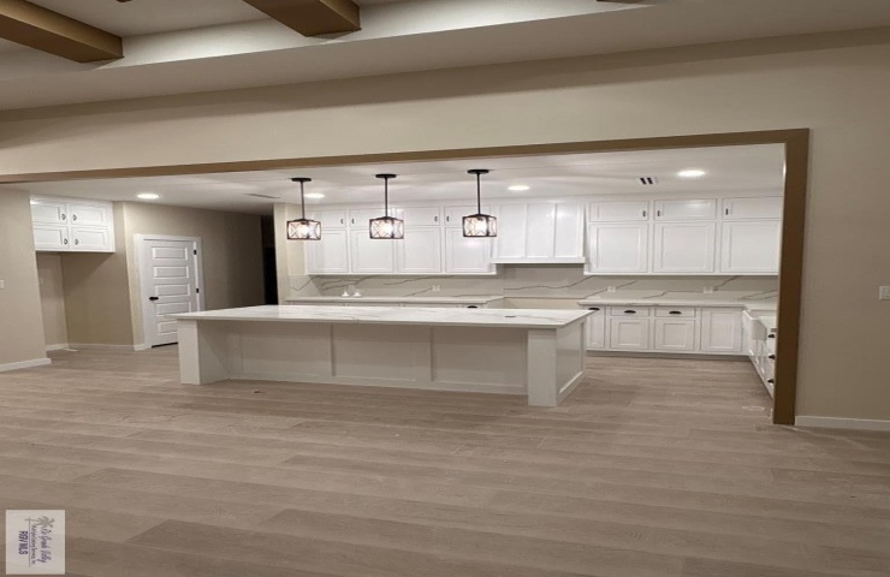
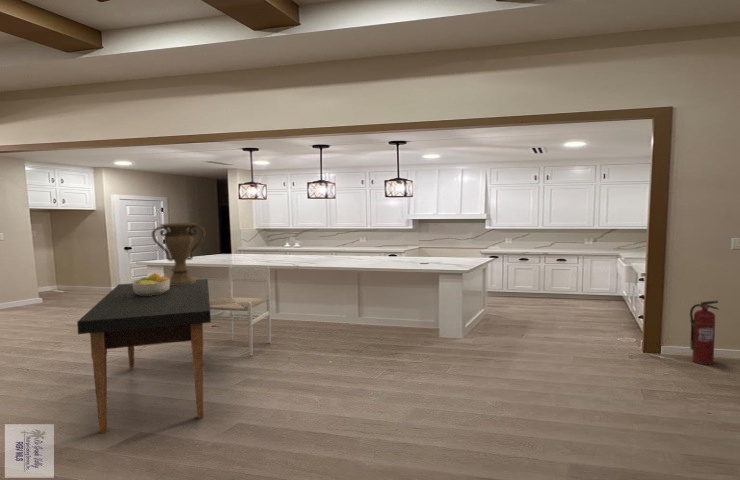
+ fruit bowl [131,272,170,296]
+ dining table [76,278,212,434]
+ vase [151,222,206,285]
+ fire extinguisher [689,300,720,366]
+ chair [209,264,272,357]
